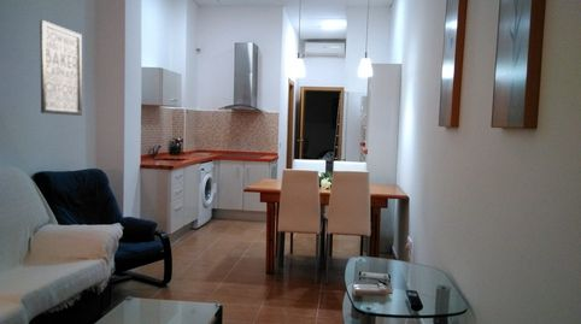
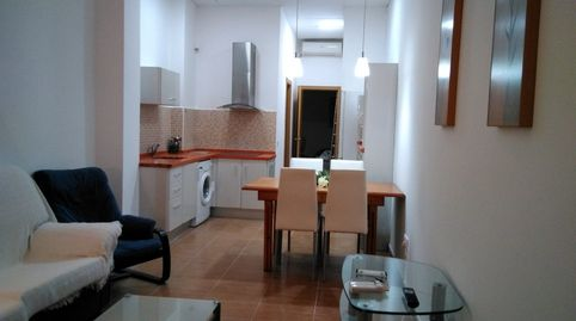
- wall art [39,19,83,117]
